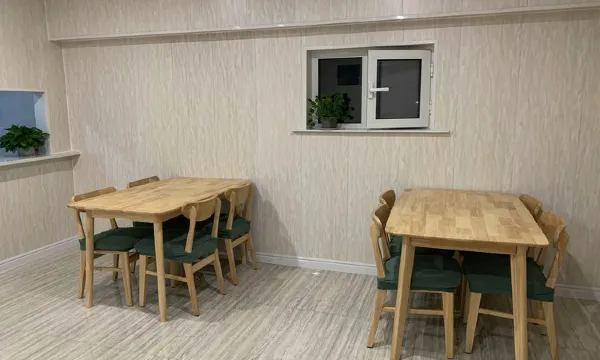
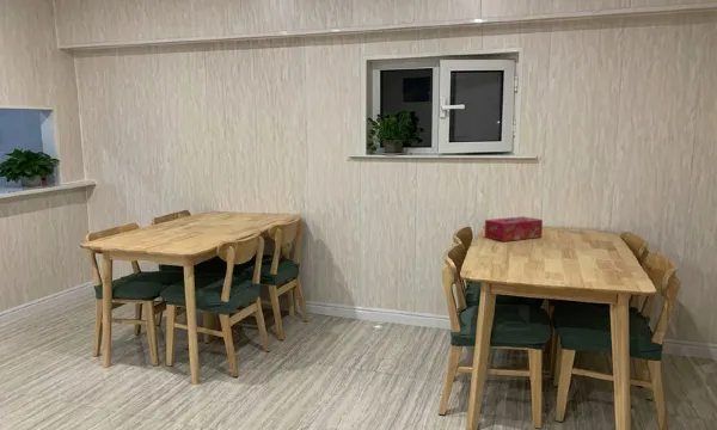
+ tissue box [484,215,544,242]
